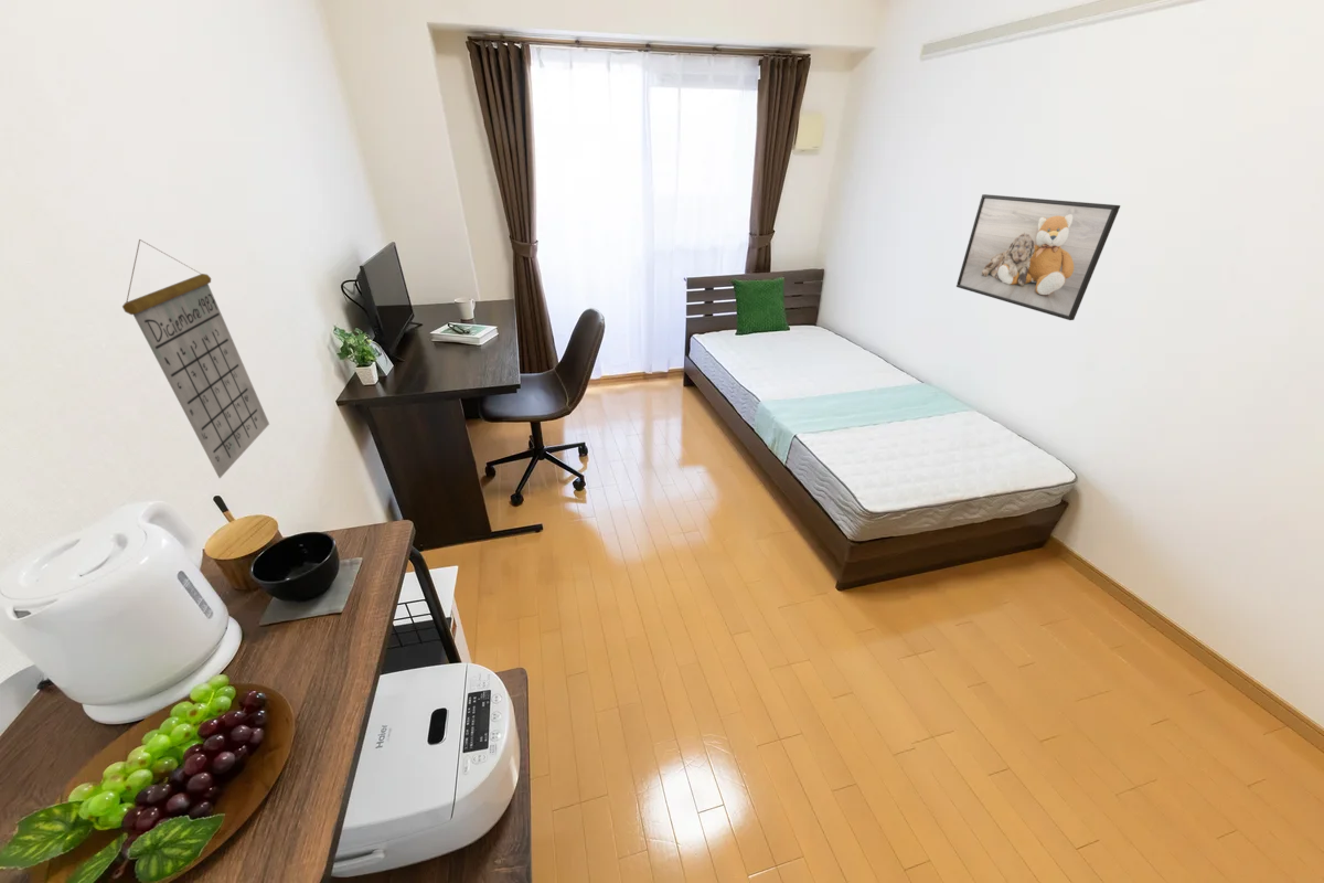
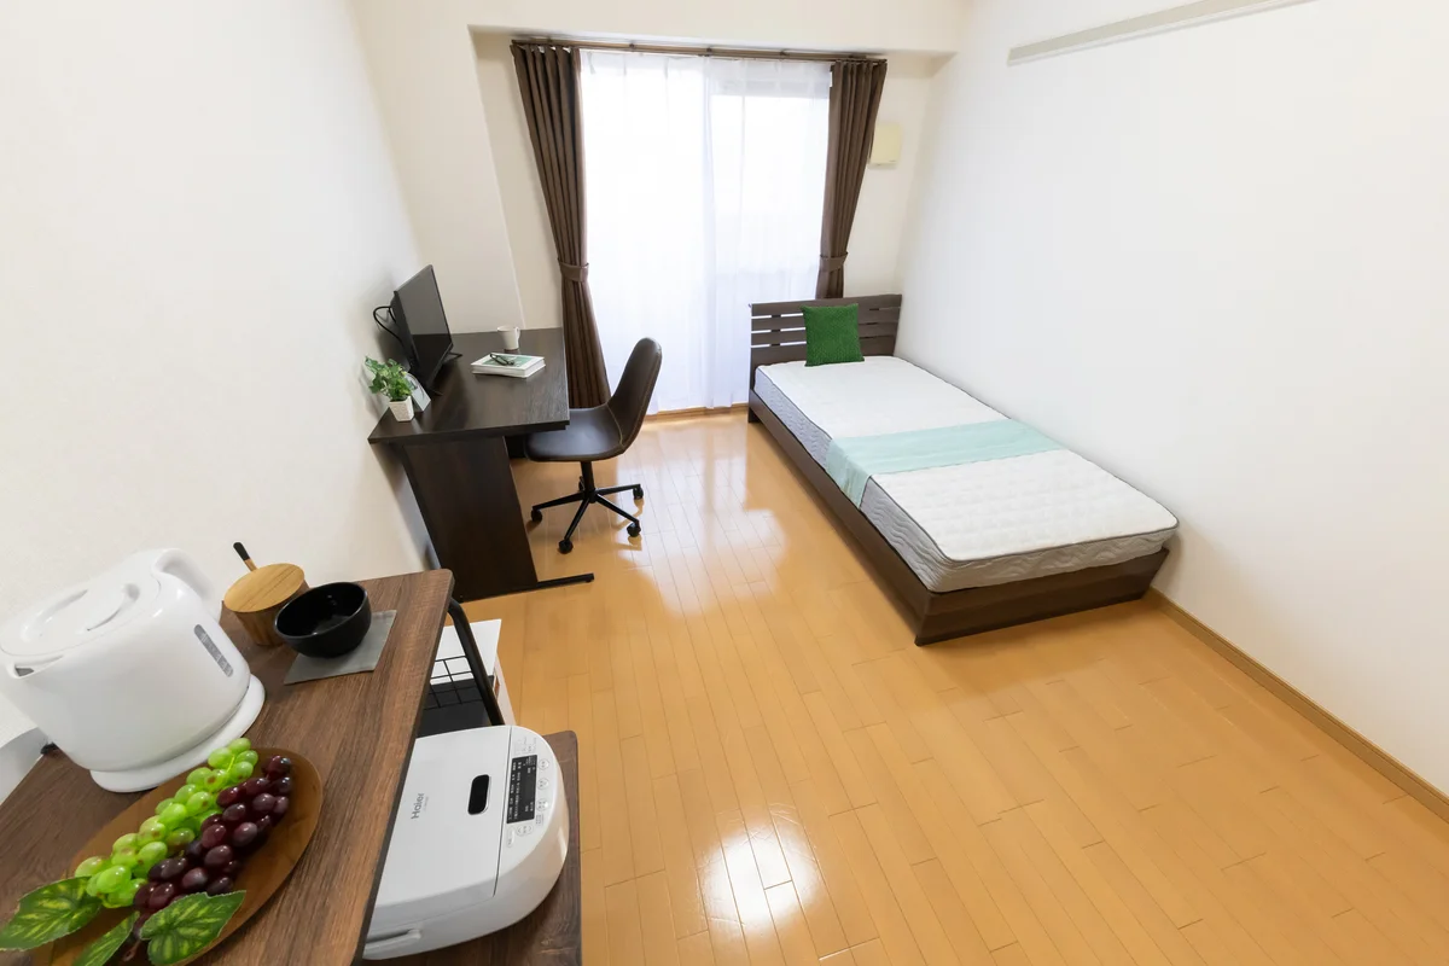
- calendar [121,238,270,479]
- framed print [955,193,1121,321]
